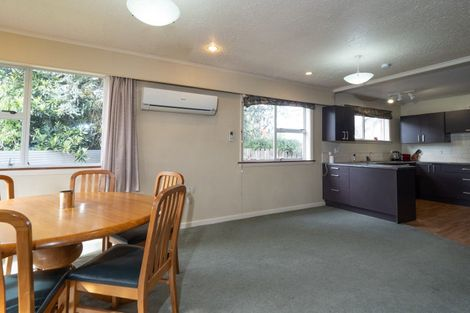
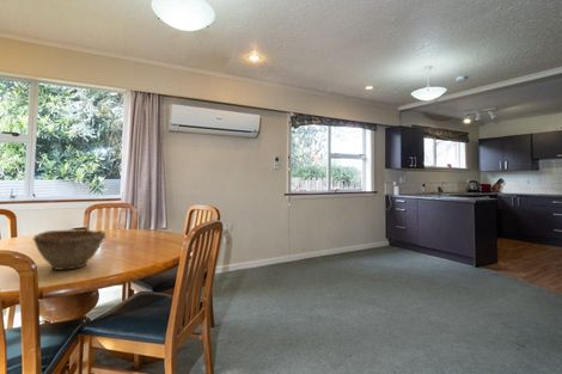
+ bowl [32,228,106,271]
